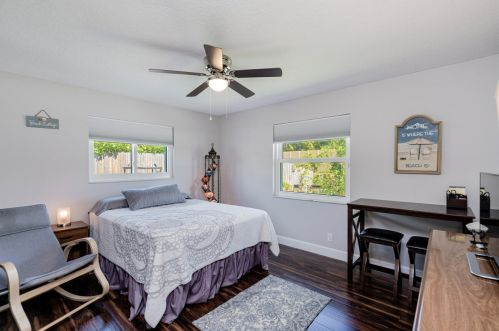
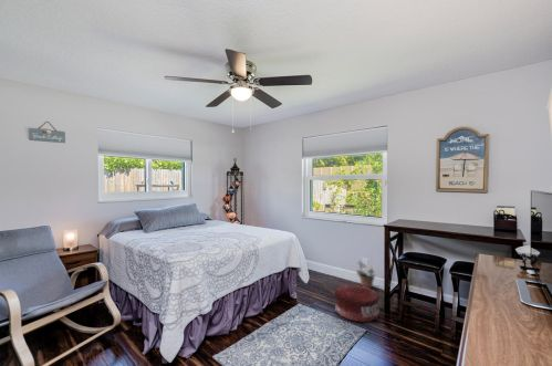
+ potted plant [354,260,376,289]
+ pouf [334,283,381,323]
